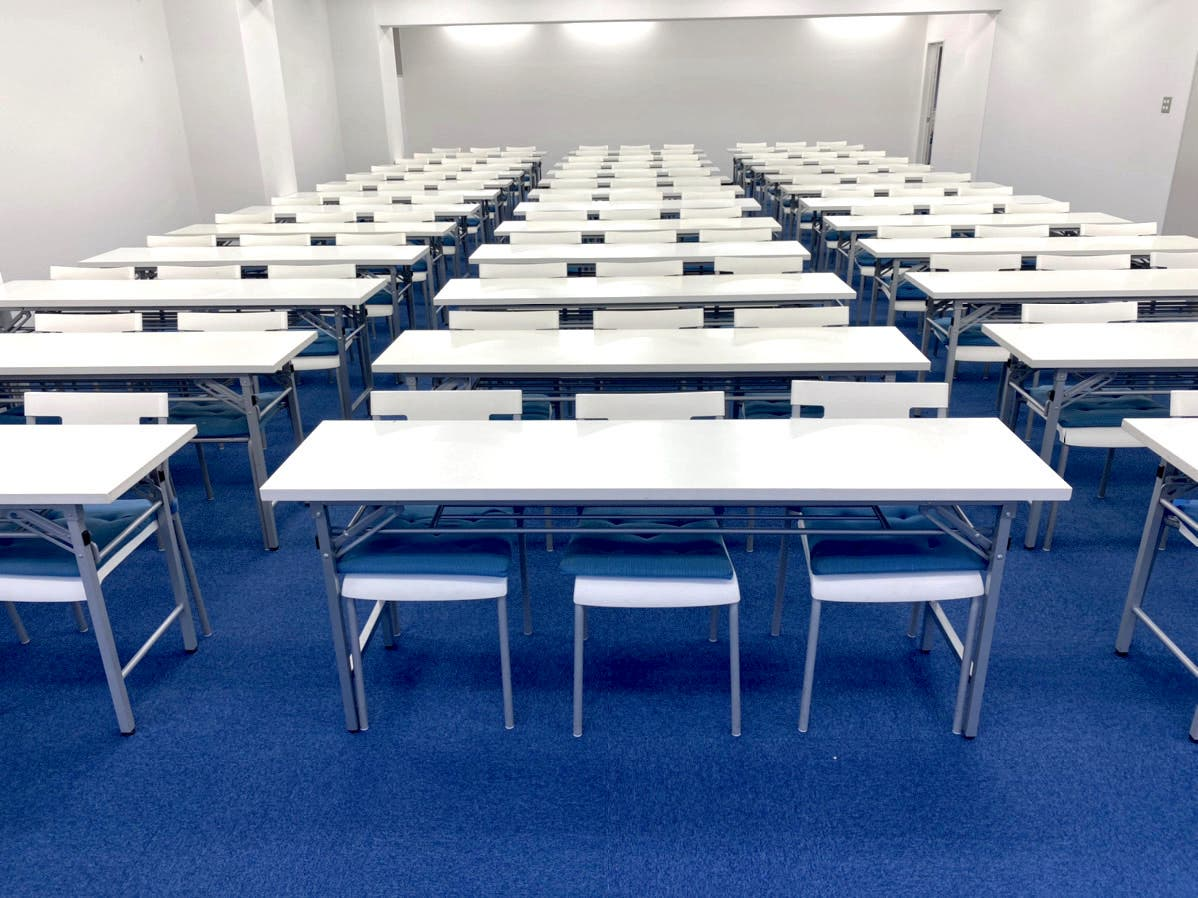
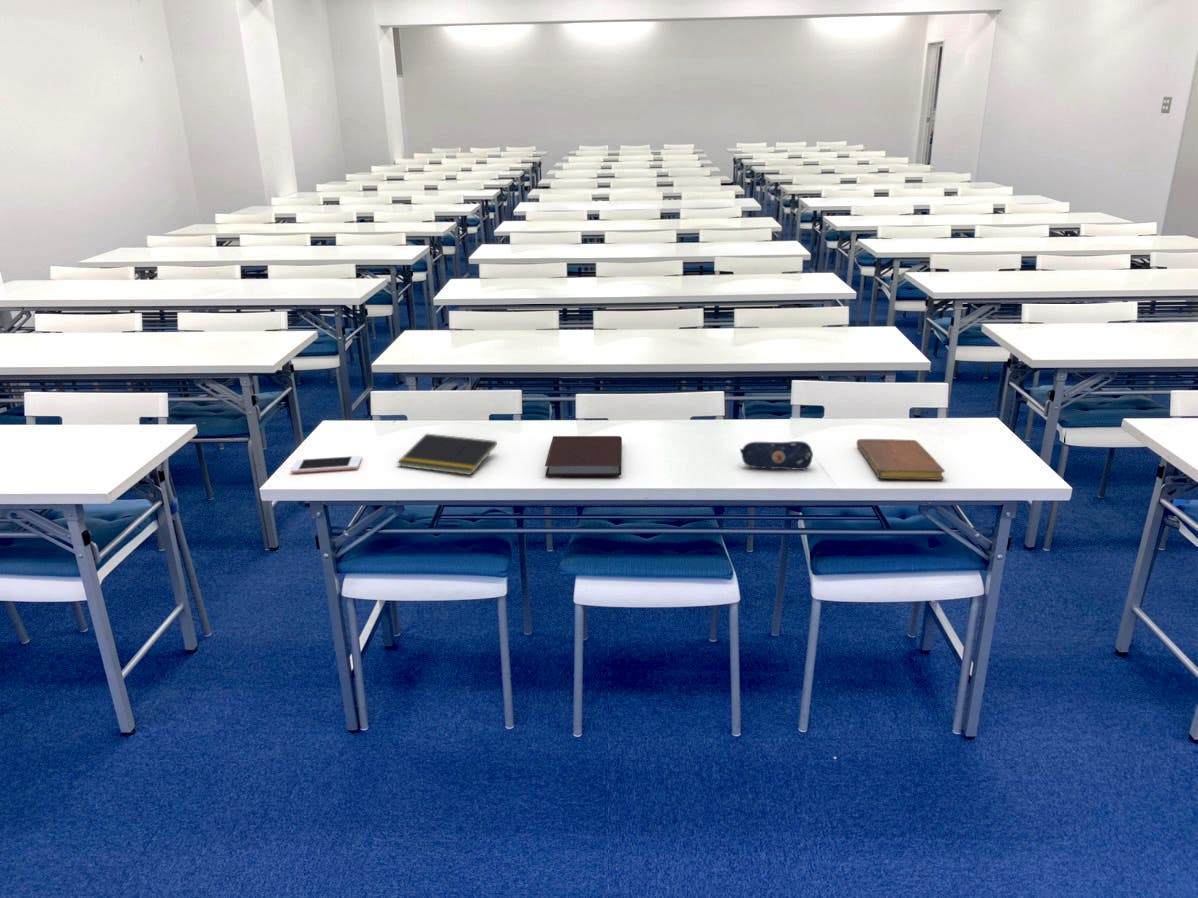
+ notebook [856,438,946,481]
+ notepad [396,433,498,476]
+ notebook [544,435,623,477]
+ pencil case [739,440,814,471]
+ cell phone [290,455,363,474]
